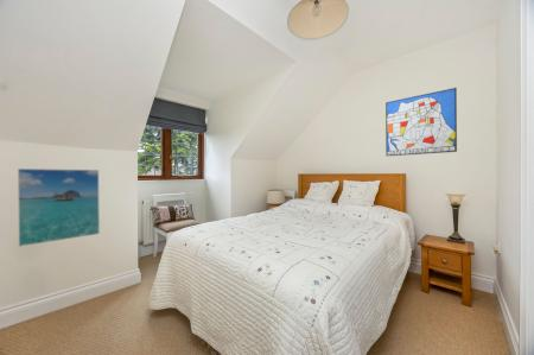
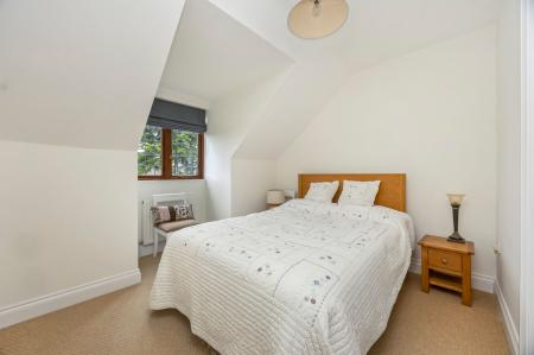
- wall art [384,87,458,157]
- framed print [17,167,101,248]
